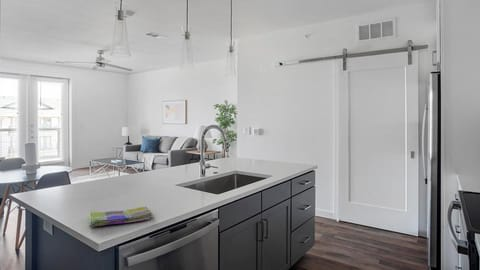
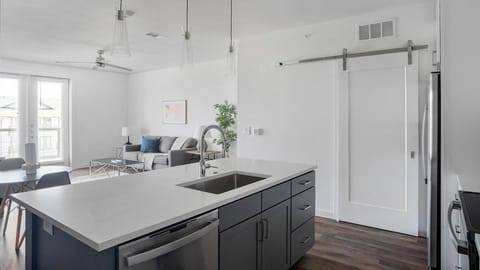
- dish towel [88,206,154,228]
